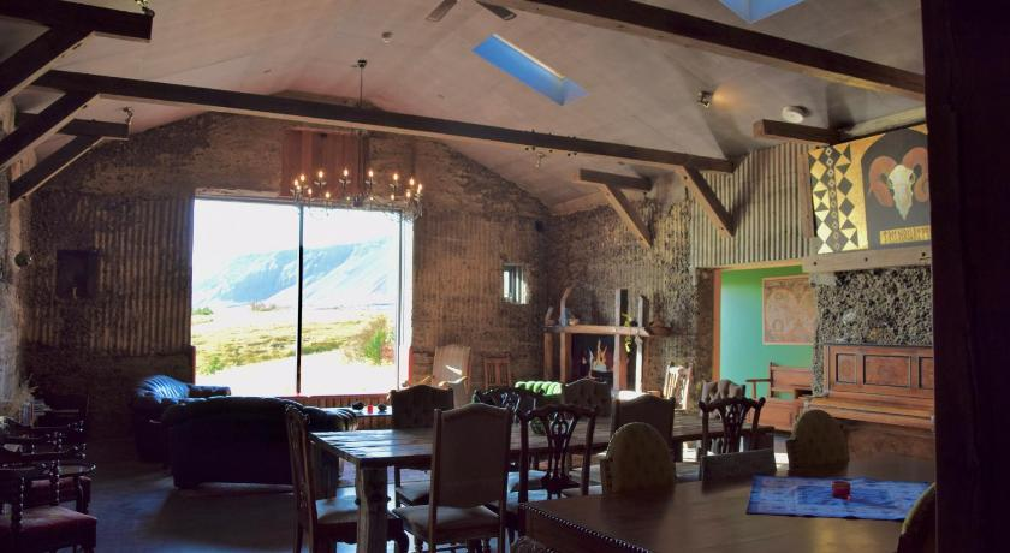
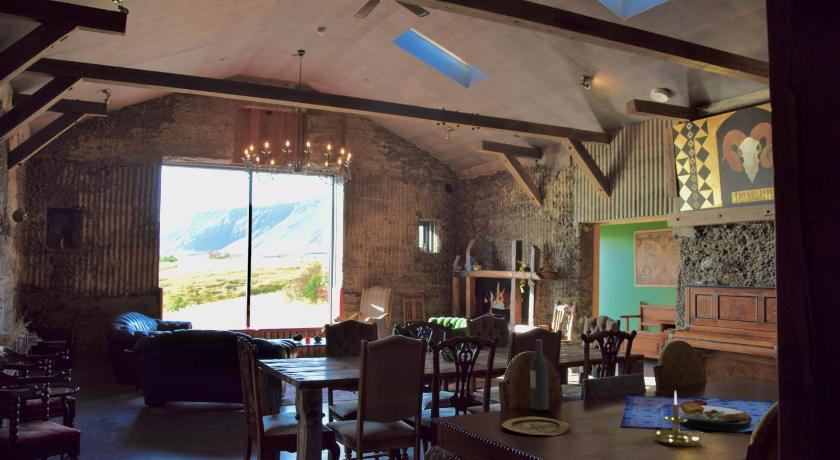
+ plate [679,400,753,432]
+ candle holder [651,390,704,448]
+ wine bottle [529,339,549,411]
+ plate [501,416,570,437]
